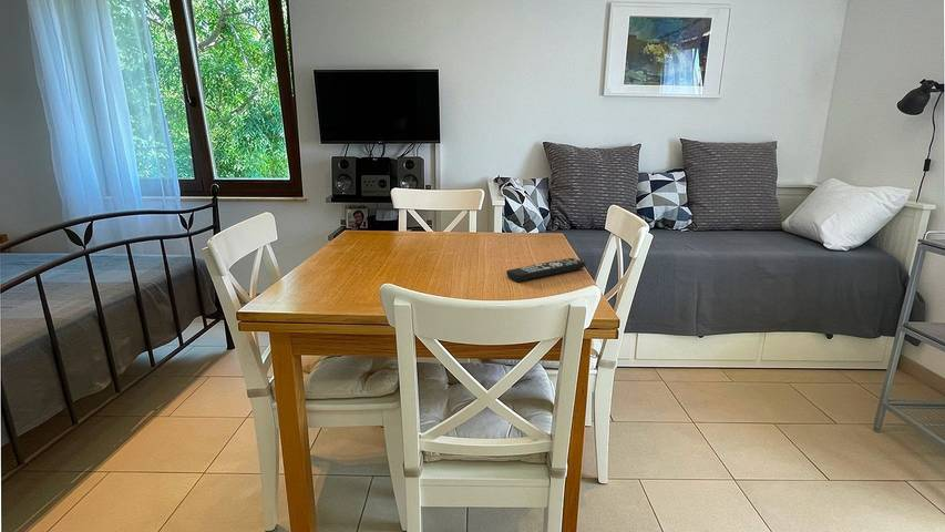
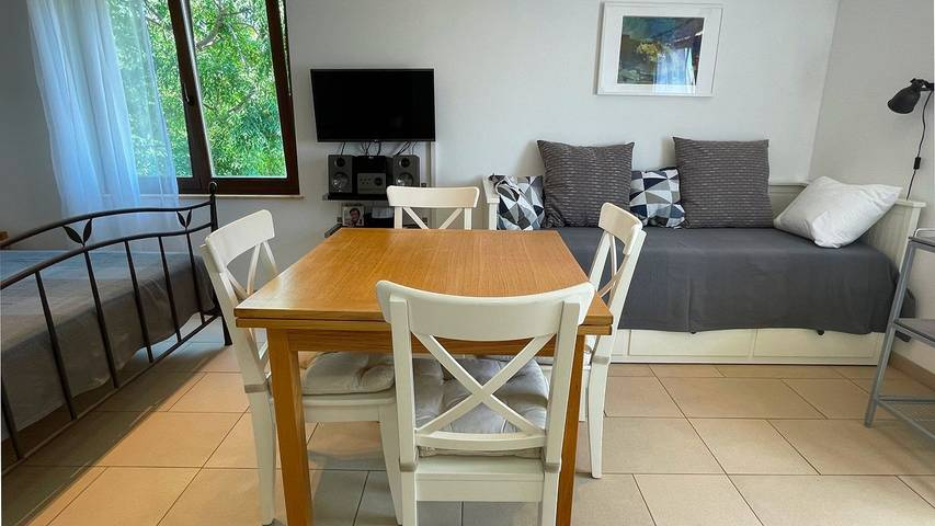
- remote control [505,257,587,283]
